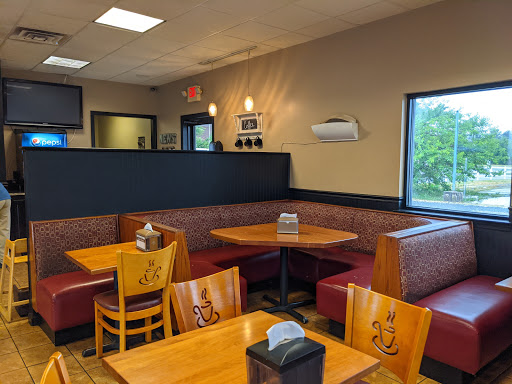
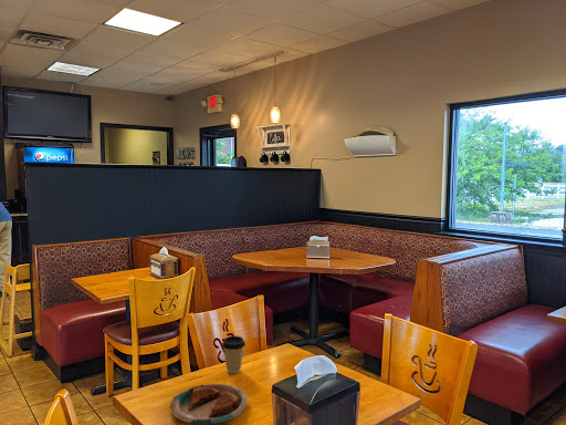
+ plate [169,383,249,425]
+ coffee cup [221,335,247,374]
